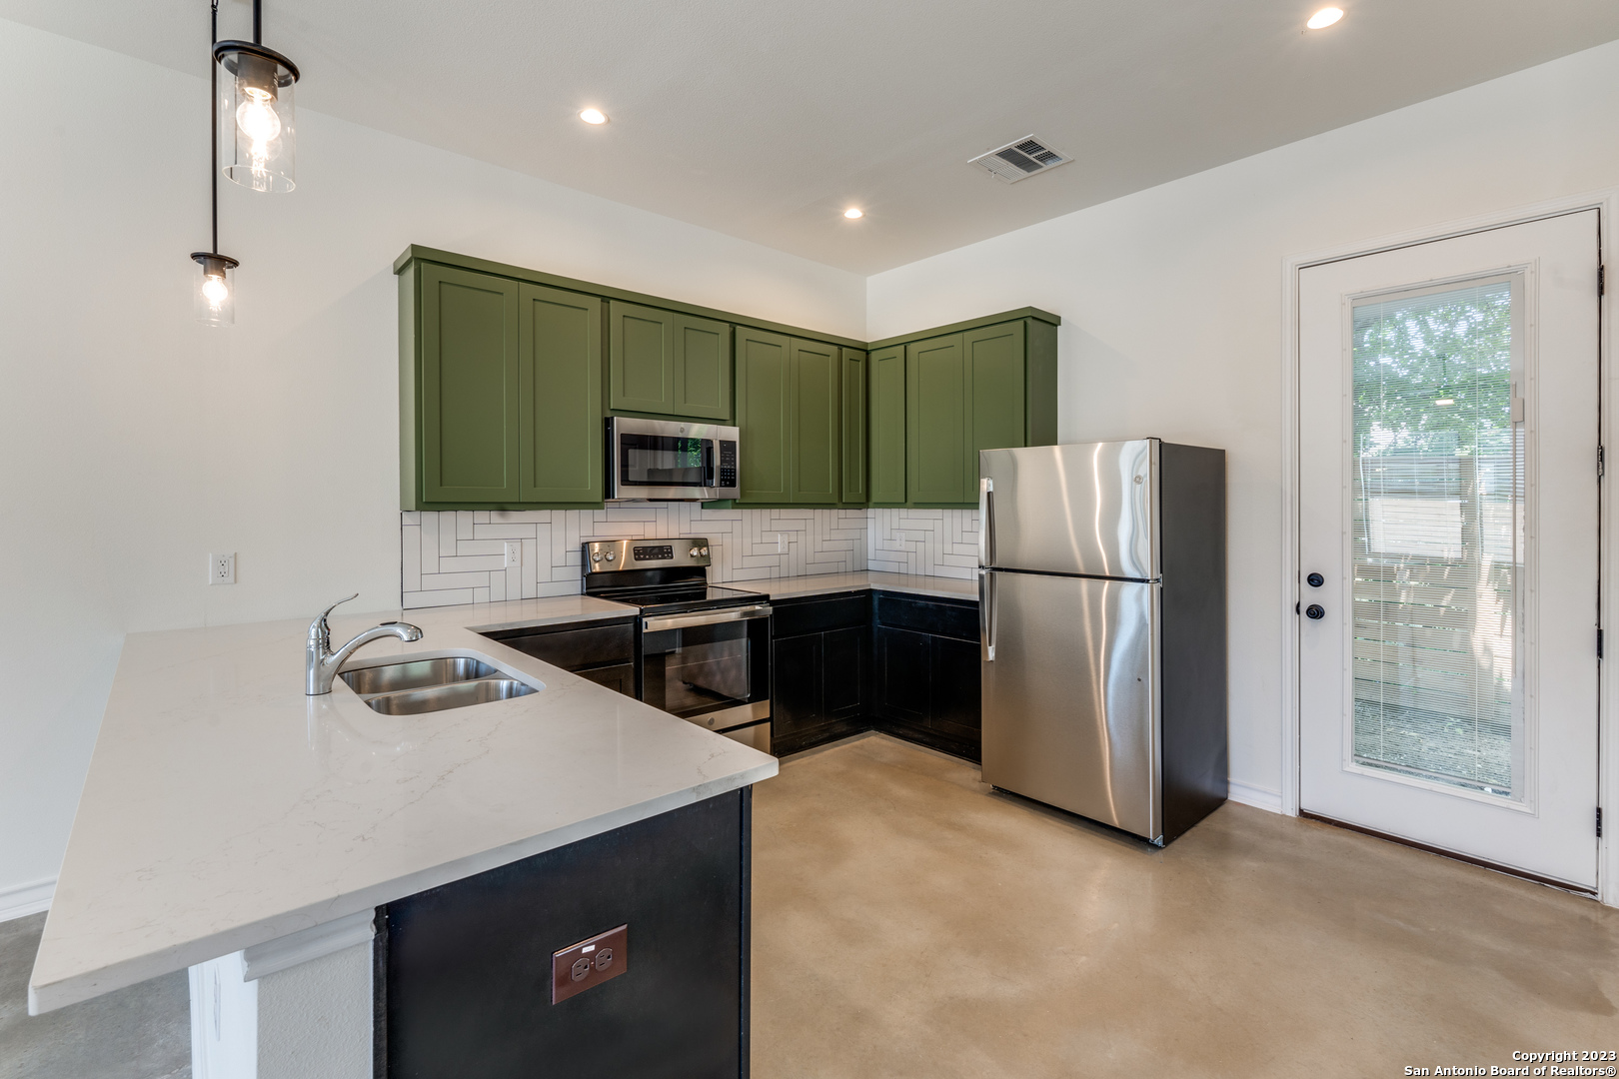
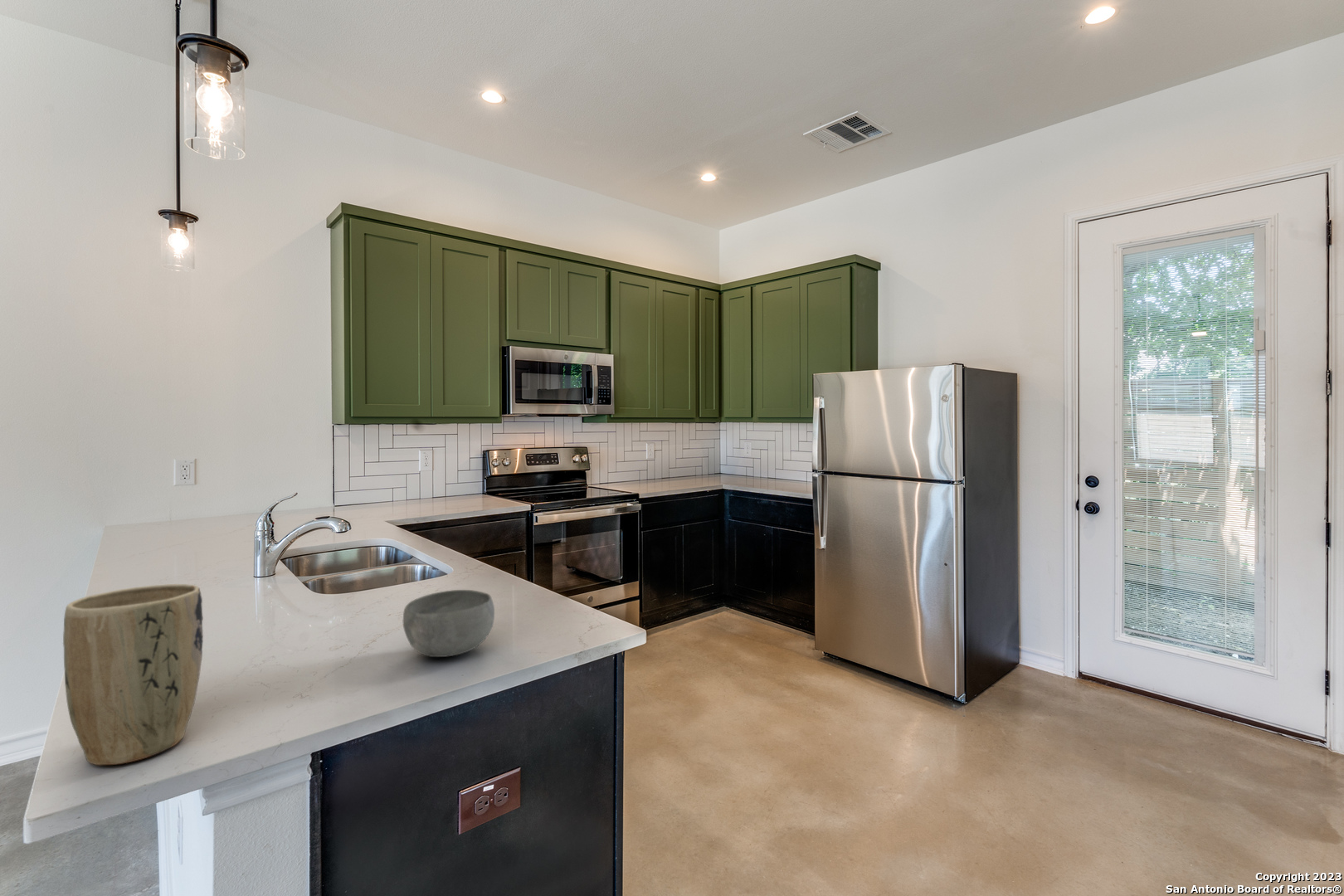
+ plant pot [62,583,204,767]
+ bowl [402,589,495,658]
